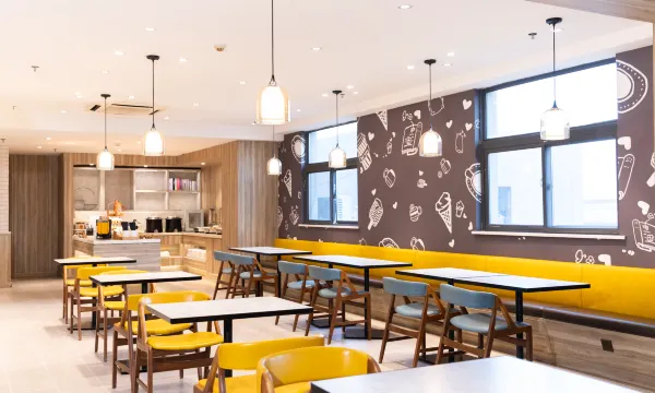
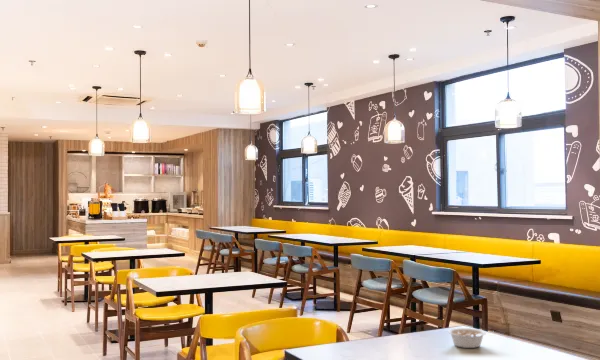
+ legume [447,327,494,349]
